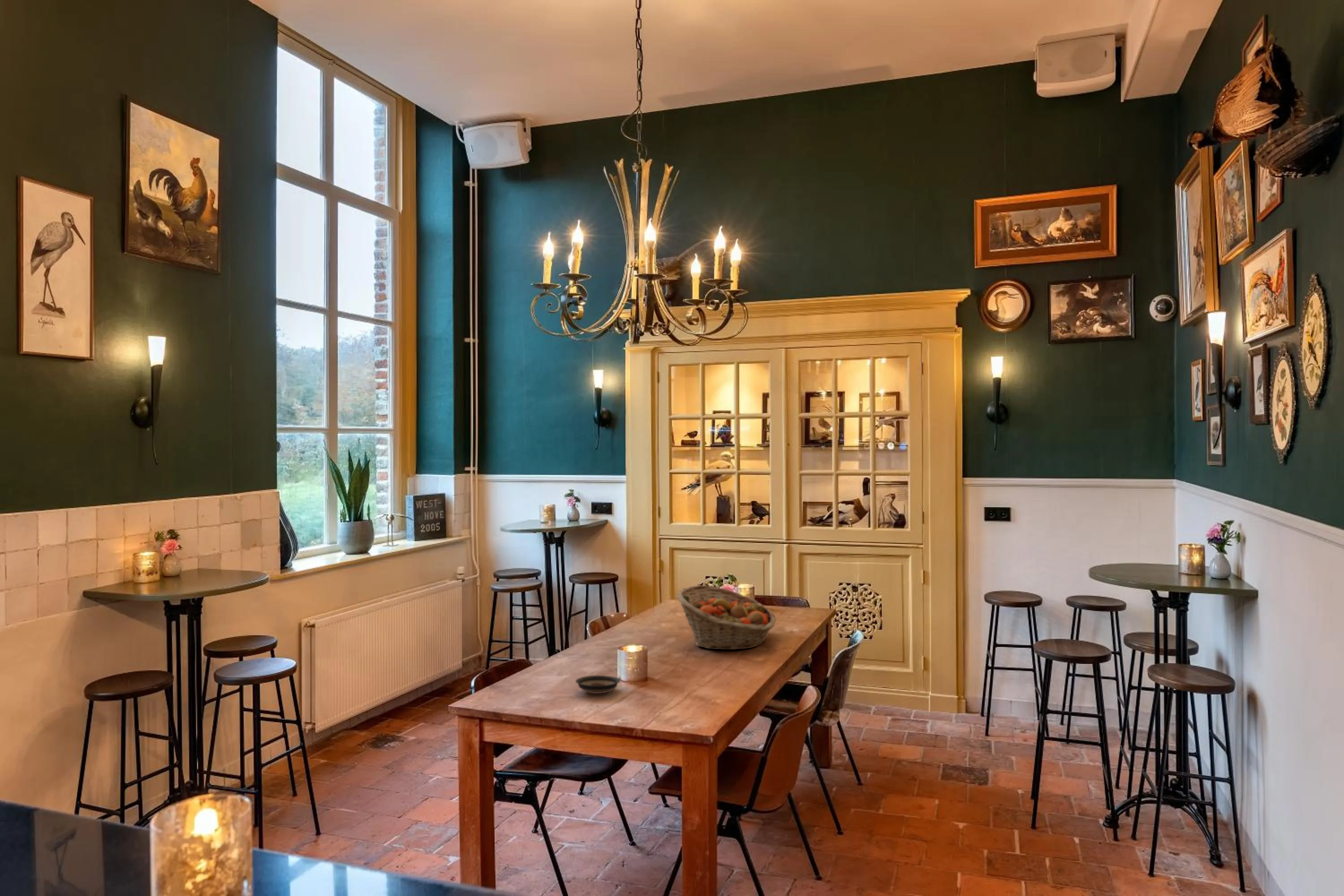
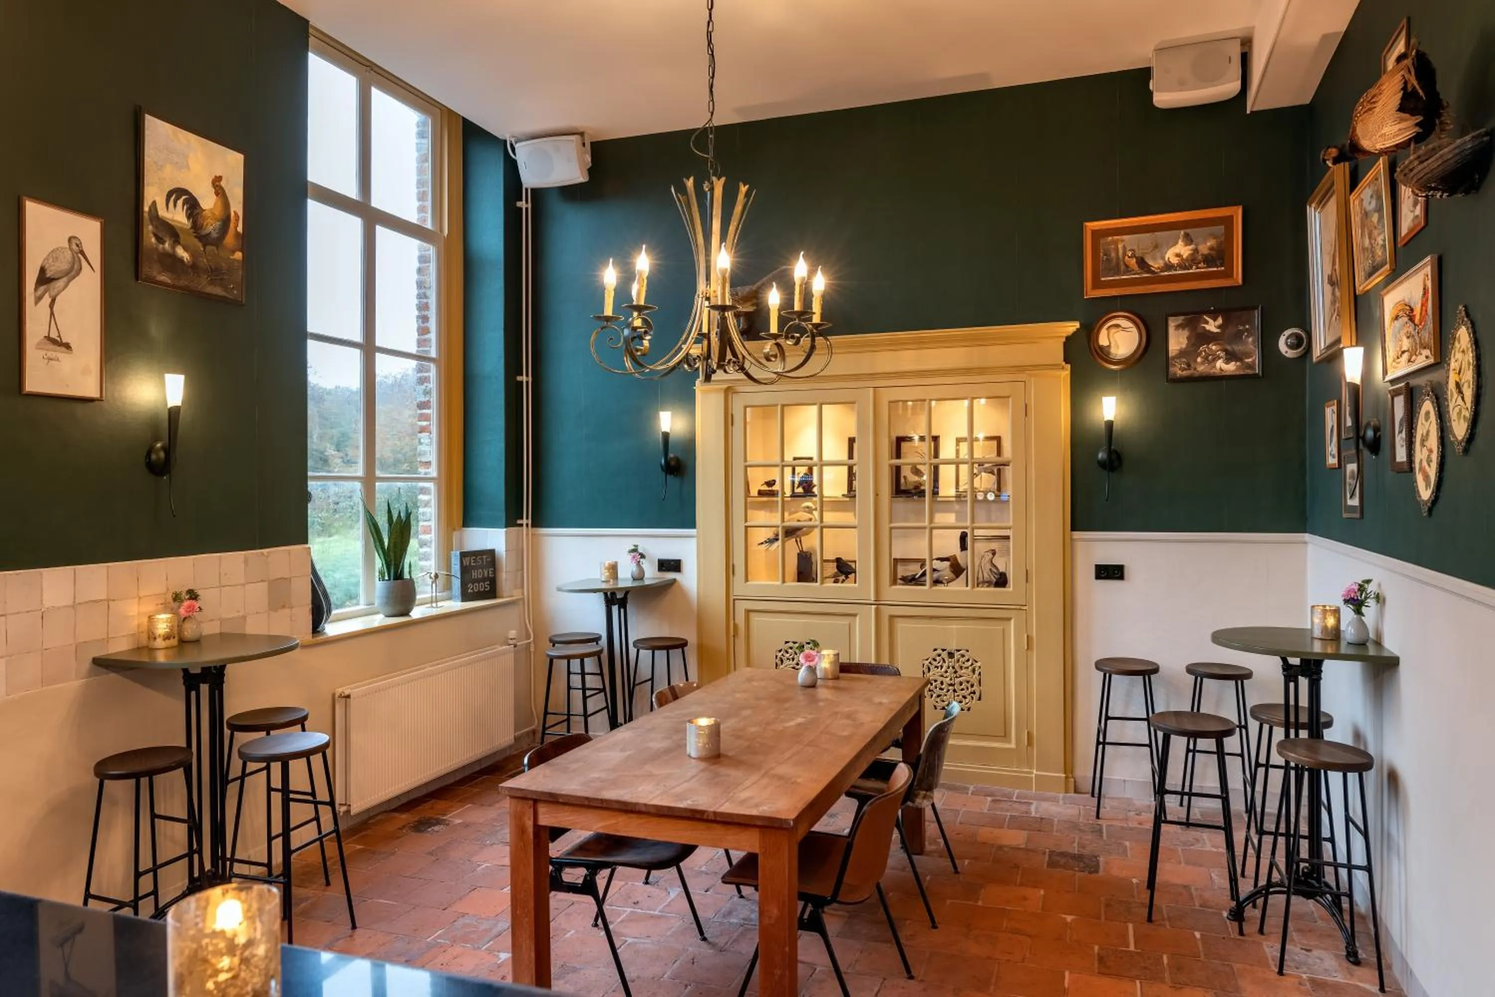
- fruit basket [676,585,776,650]
- saucer [575,675,620,694]
